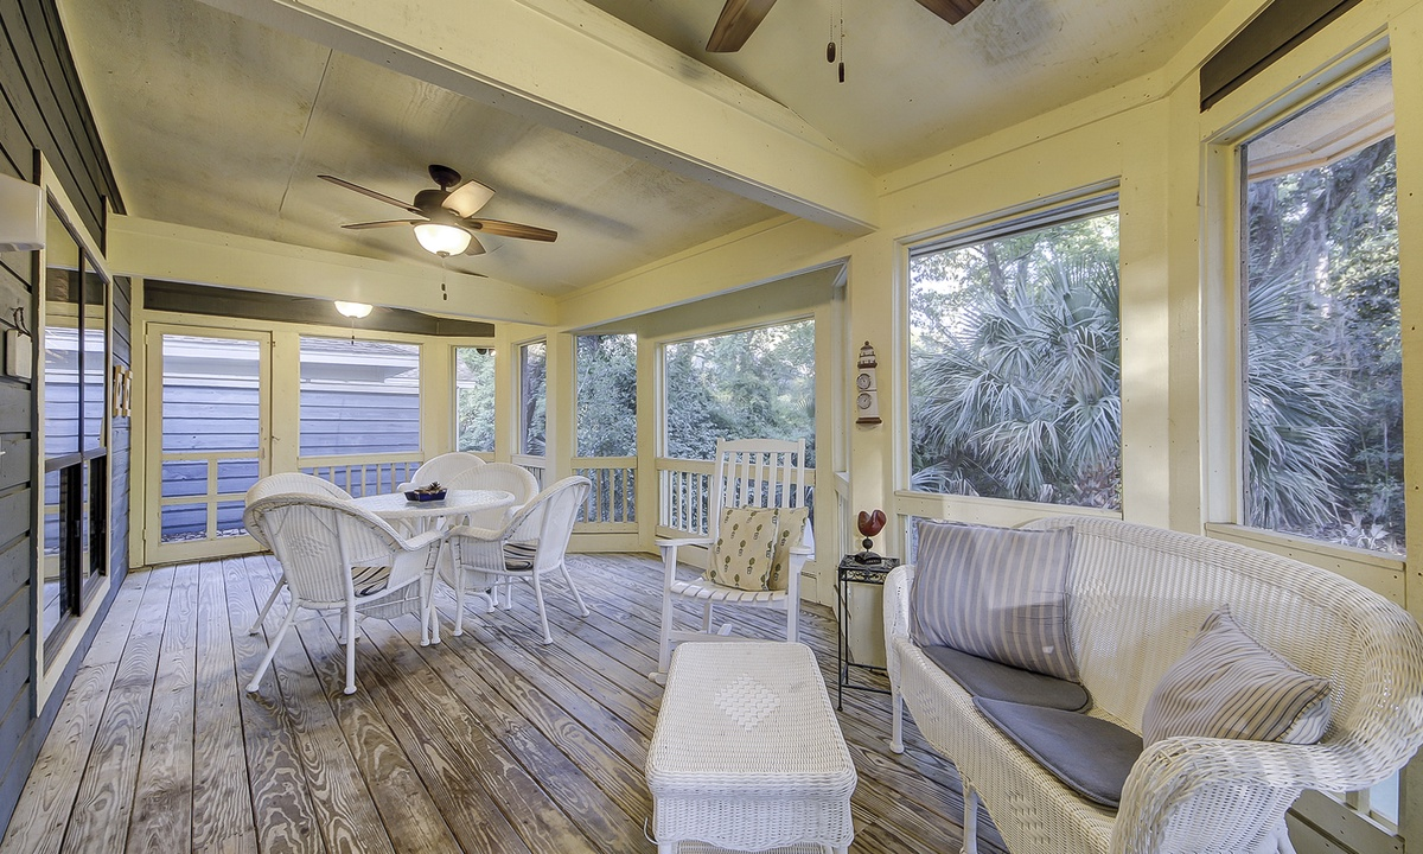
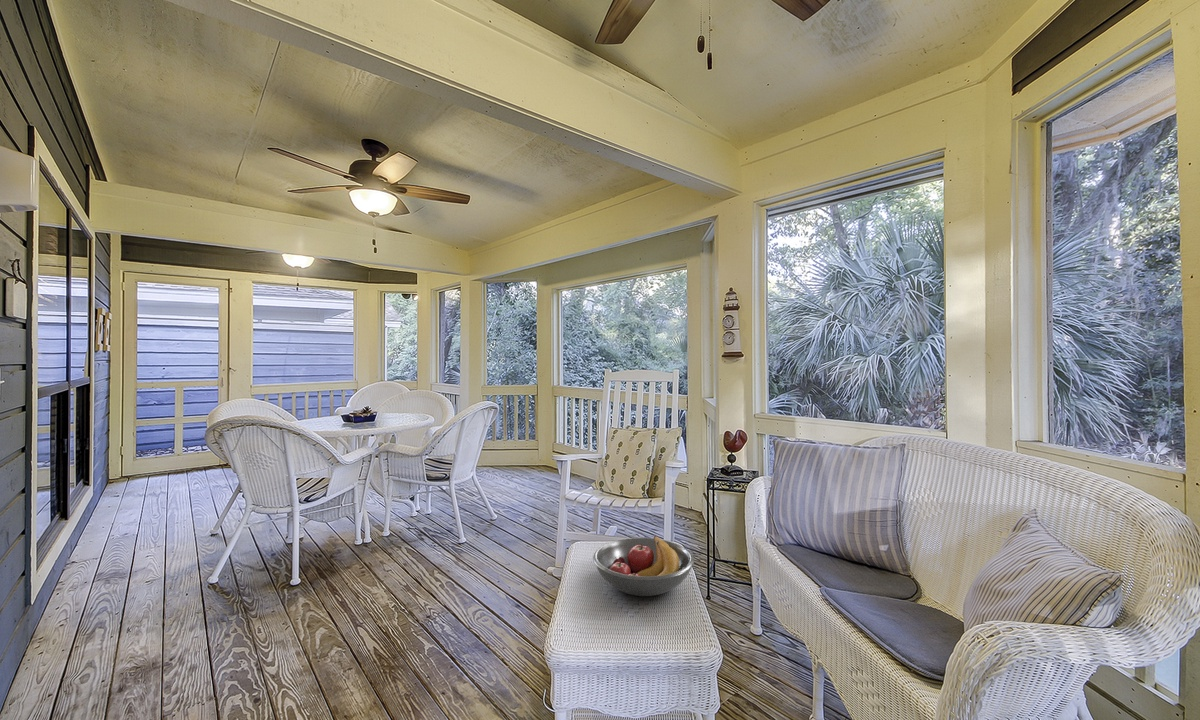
+ fruit bowl [592,534,695,597]
